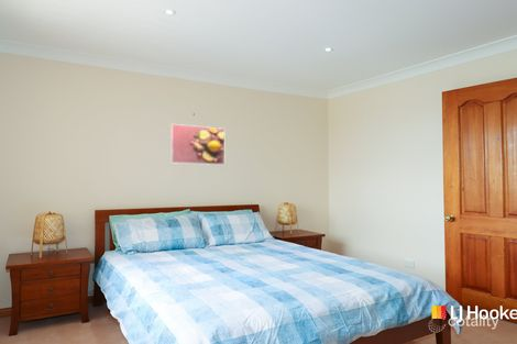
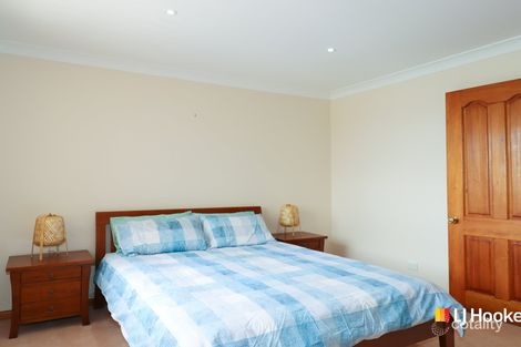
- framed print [169,123,226,166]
